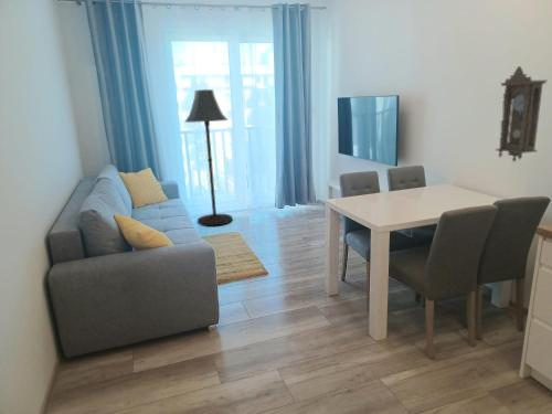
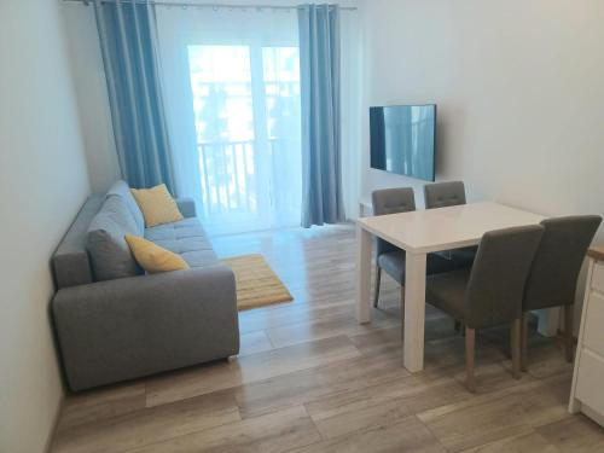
- pendulum clock [495,65,548,163]
- floor lamp [183,88,234,227]
